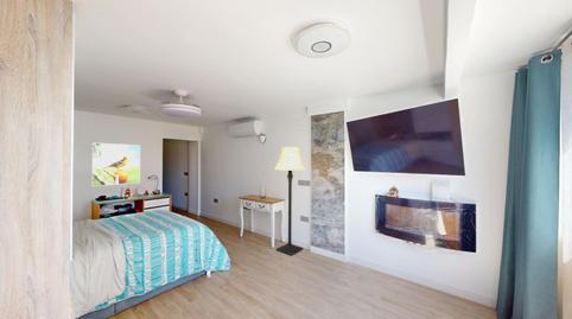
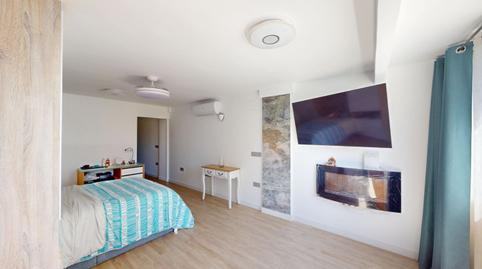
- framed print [90,141,141,187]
- lamp [273,146,307,257]
